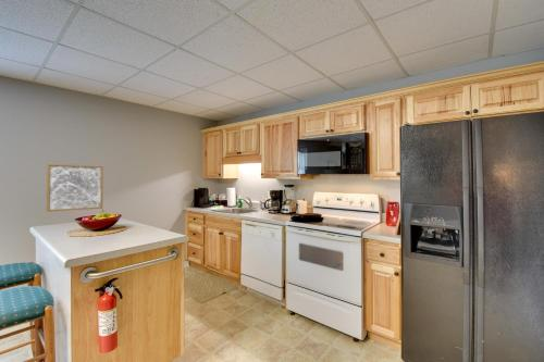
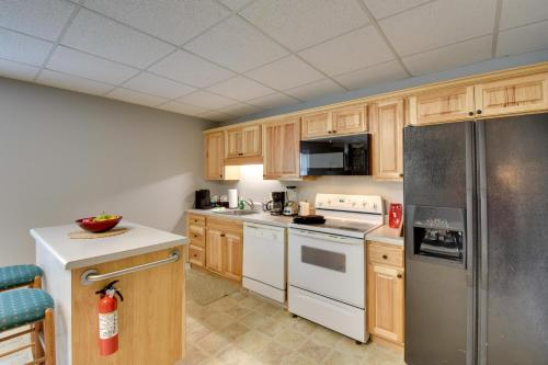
- wall art [46,162,104,213]
